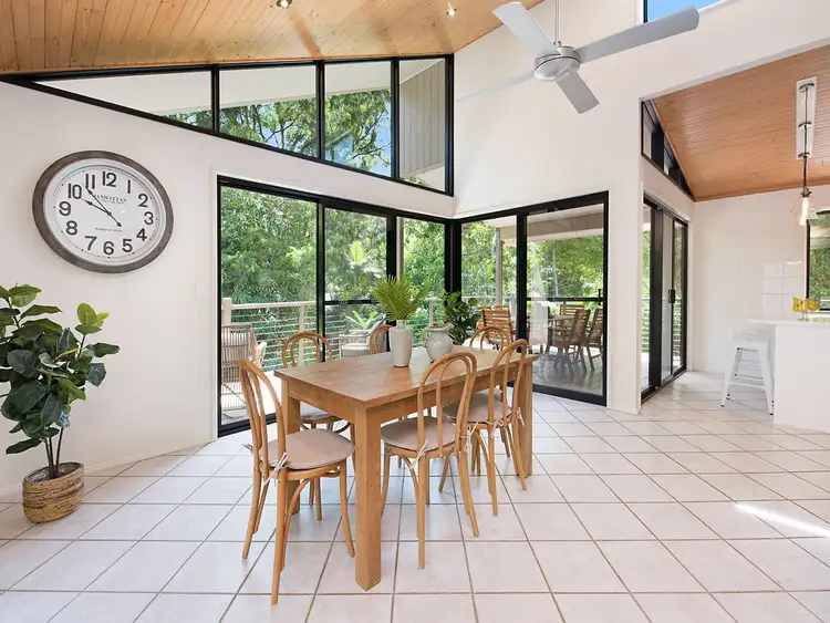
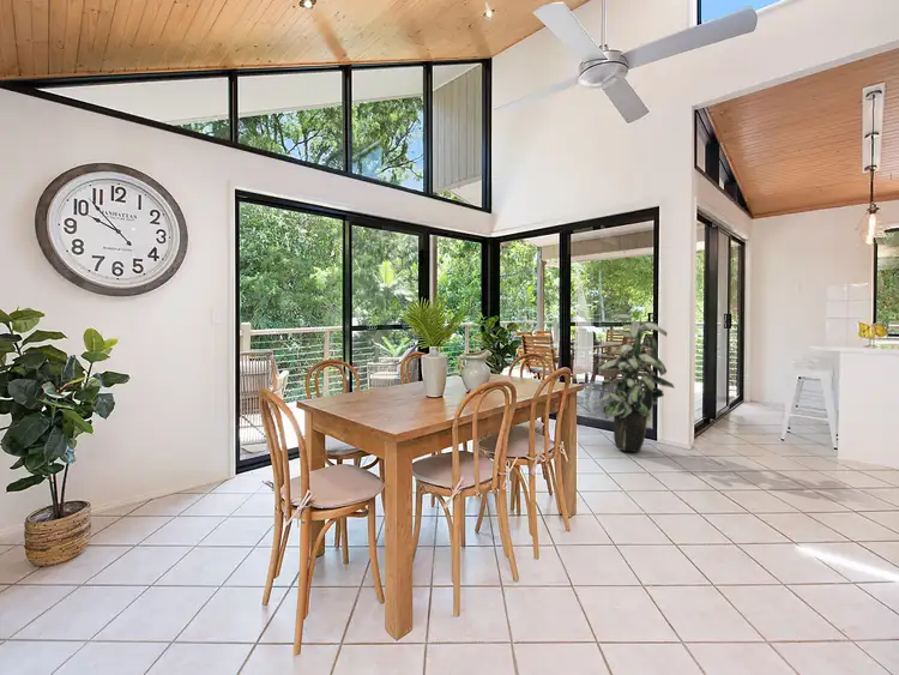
+ indoor plant [595,313,676,453]
